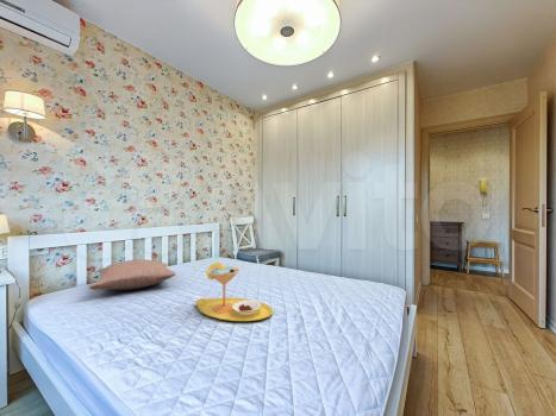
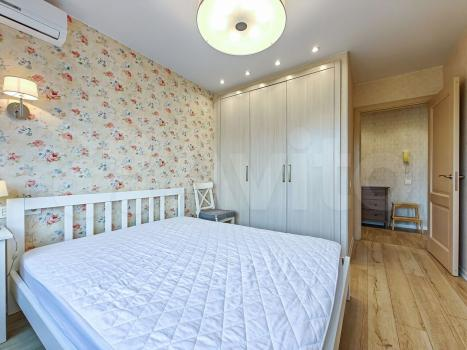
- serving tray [194,261,274,322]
- pillow [88,258,177,291]
